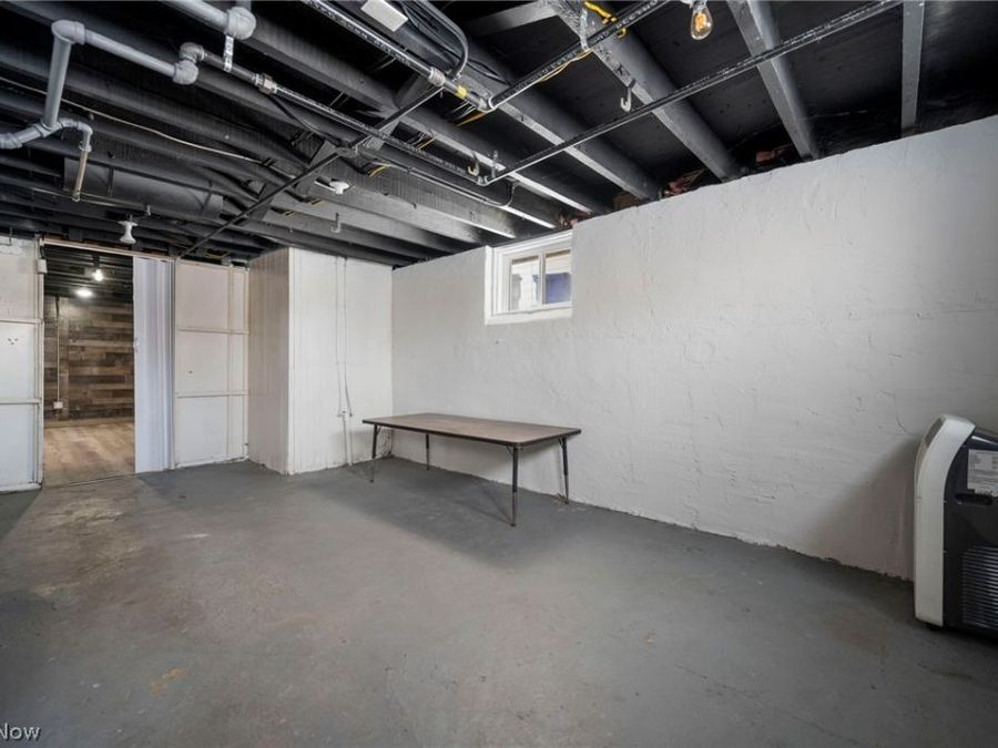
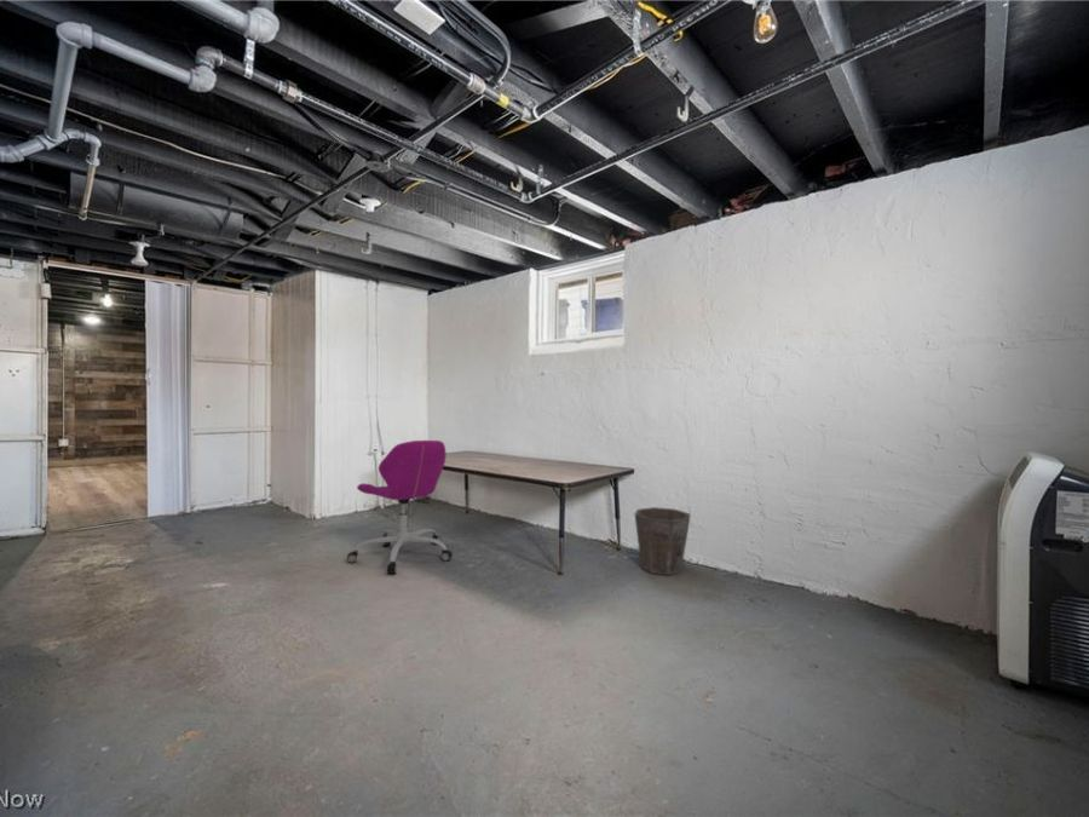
+ office chair [346,439,454,575]
+ waste bin [634,506,691,576]
